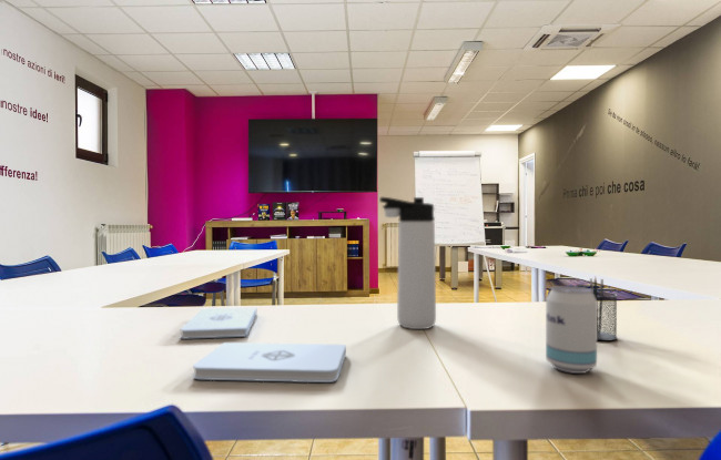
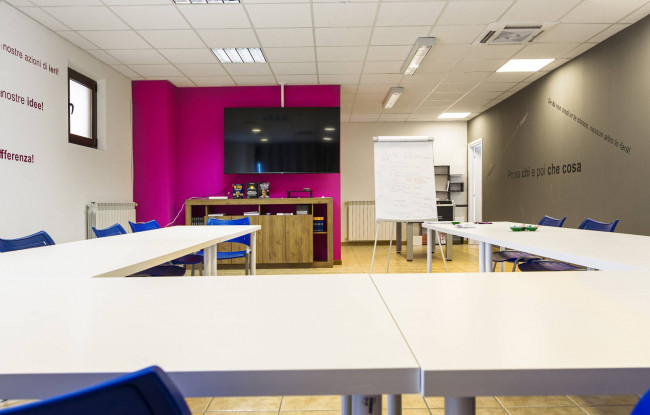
- beverage can [545,285,598,375]
- thermos bottle [378,196,437,330]
- notepad [192,341,347,384]
- pencil holder [589,275,619,343]
- notepad [180,306,257,340]
